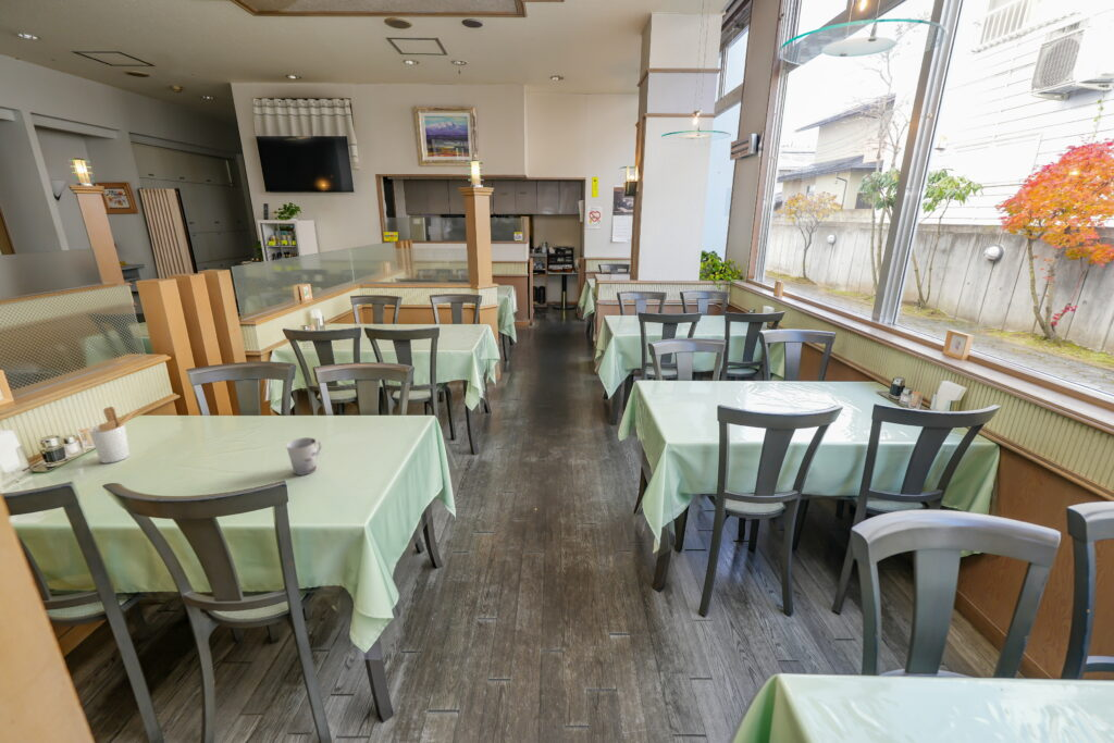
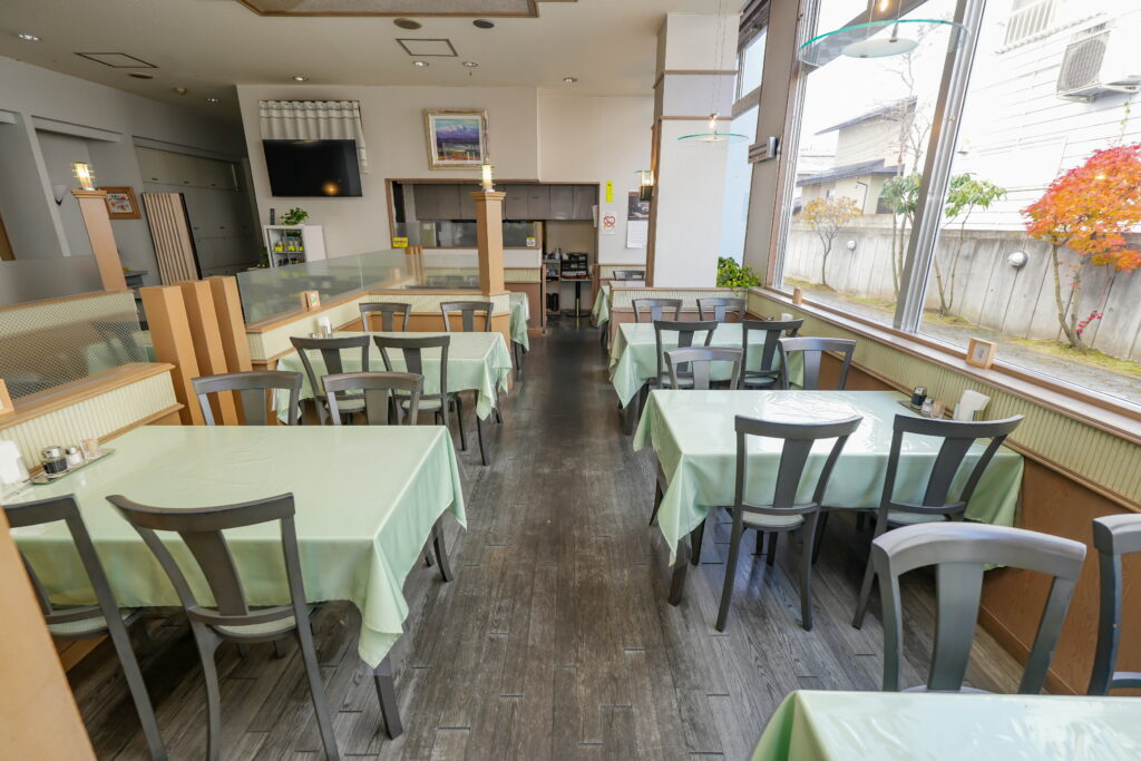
- utensil holder [88,406,140,465]
- cup [285,436,322,476]
